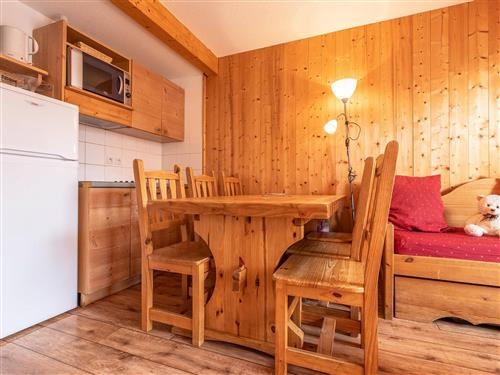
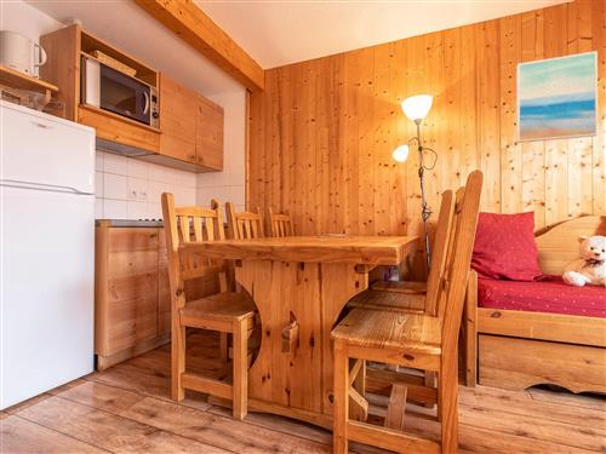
+ wall art [515,50,599,144]
